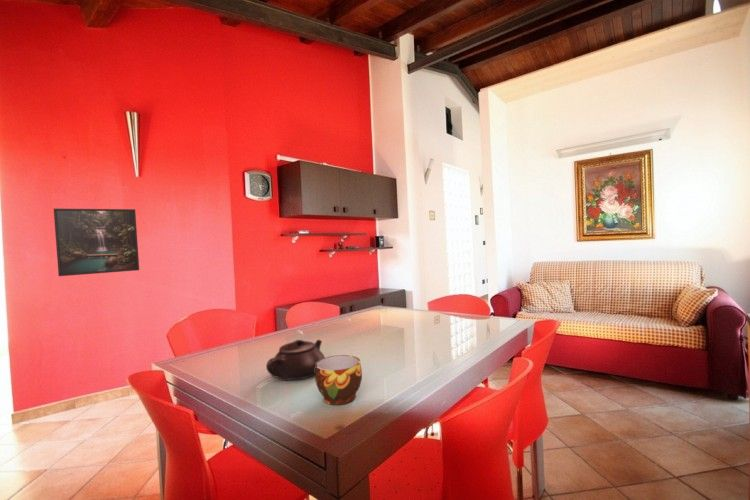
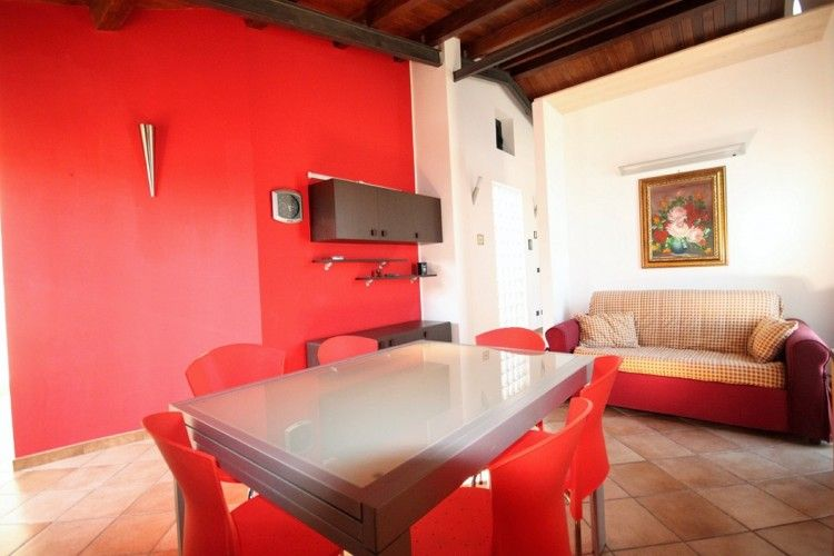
- cup [314,354,363,406]
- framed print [53,208,140,277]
- teapot [265,339,326,381]
